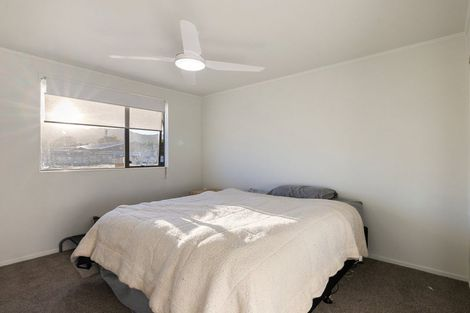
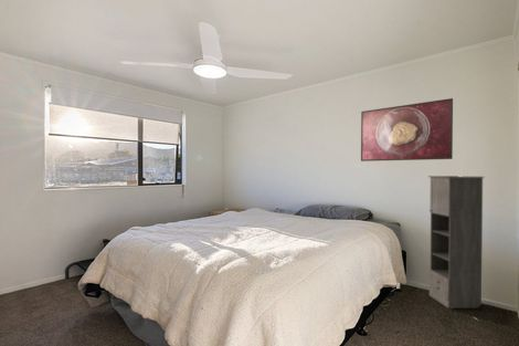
+ storage cabinet [427,175,485,310]
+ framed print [360,97,454,162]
